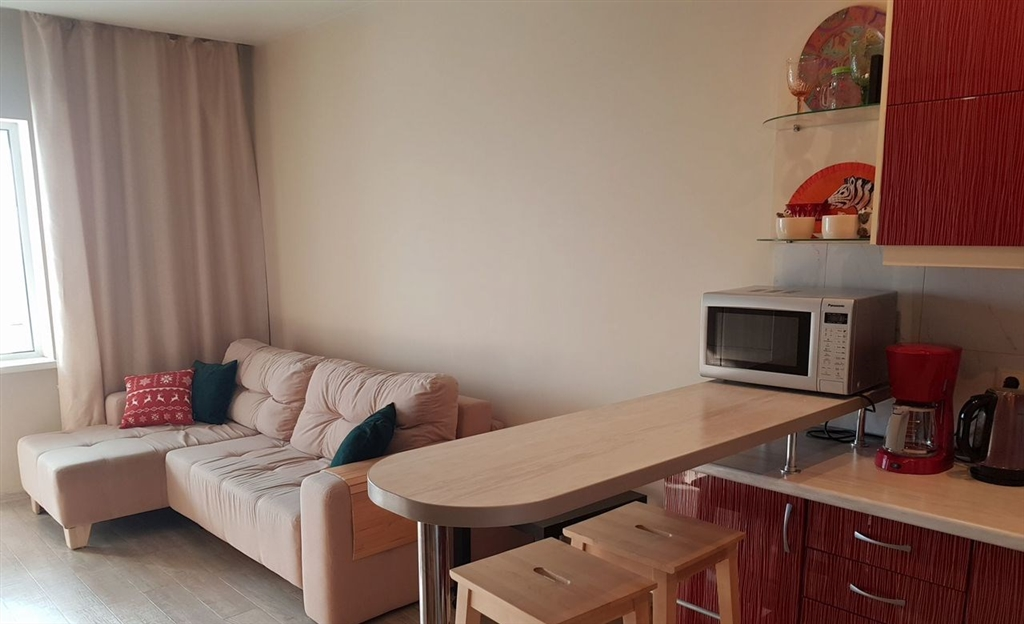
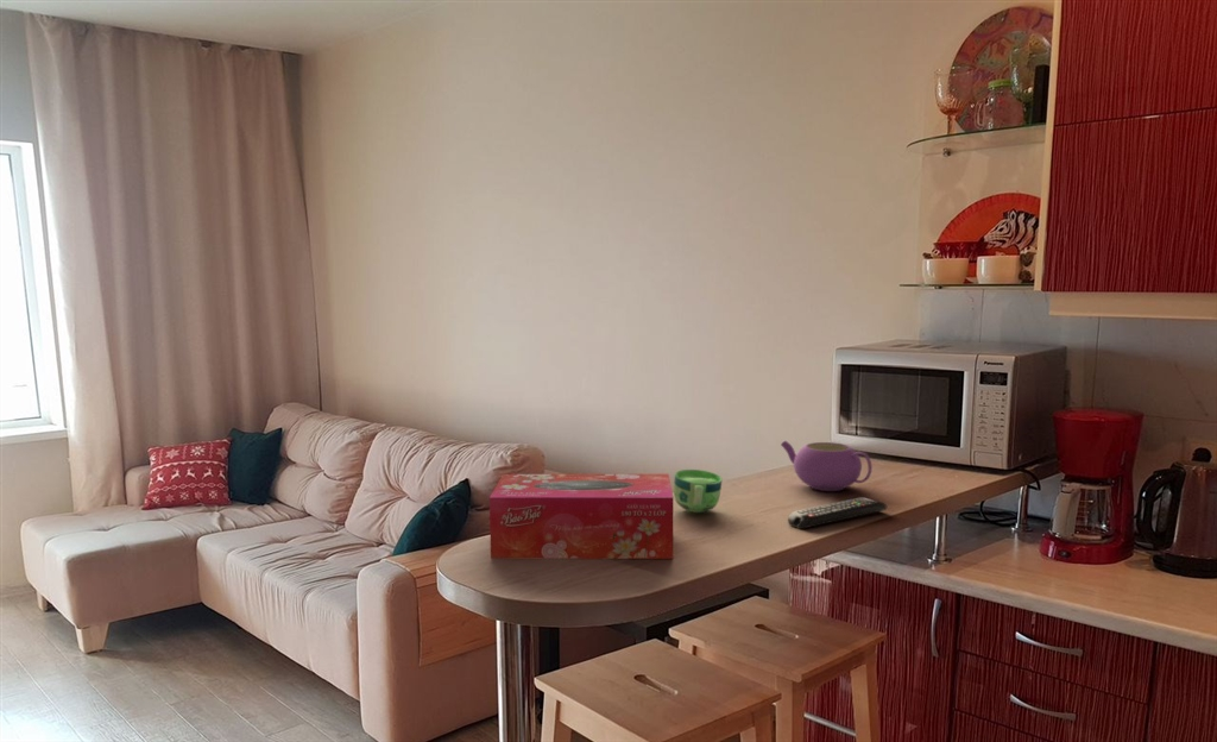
+ remote control [787,496,888,530]
+ cup [673,469,724,514]
+ tissue box [488,473,674,560]
+ teapot [780,440,874,492]
